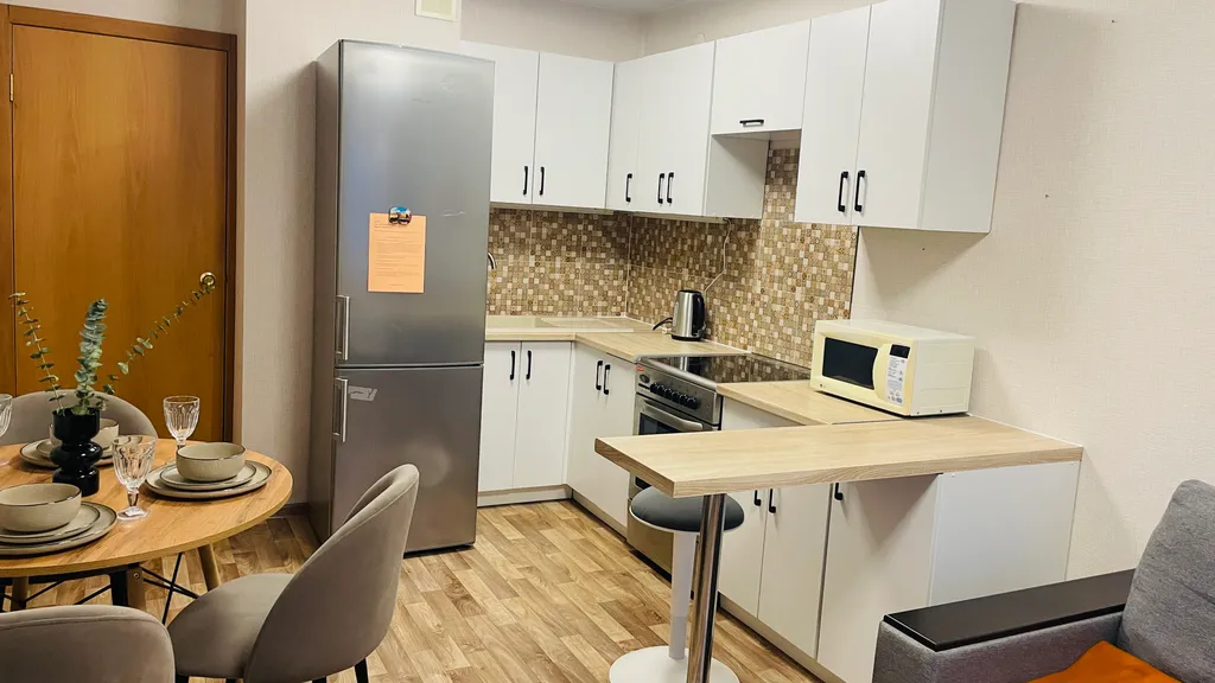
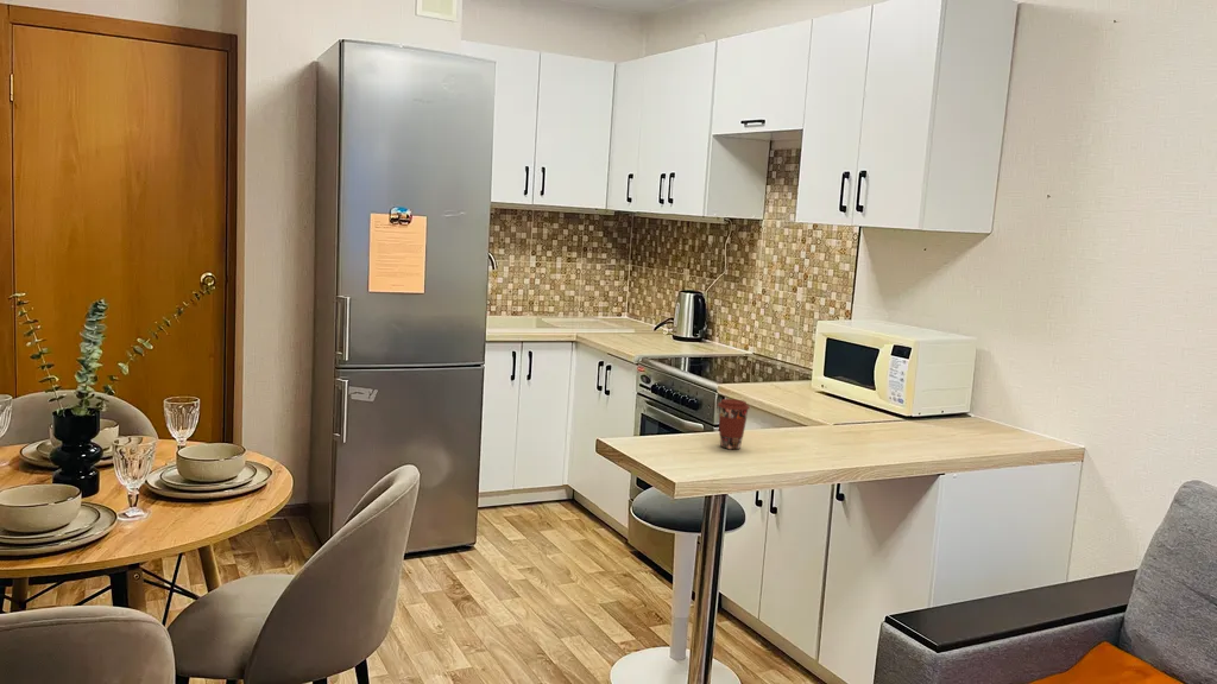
+ coffee cup [717,398,751,450]
